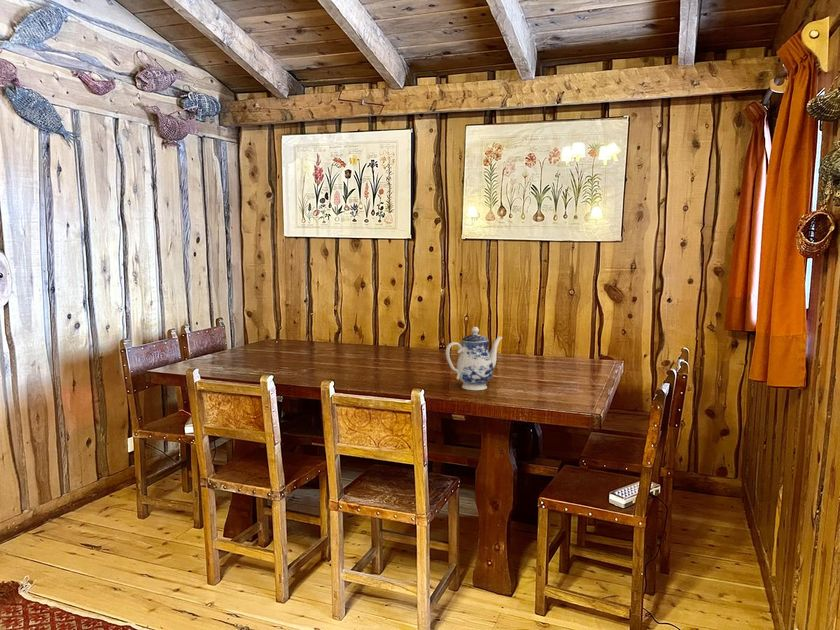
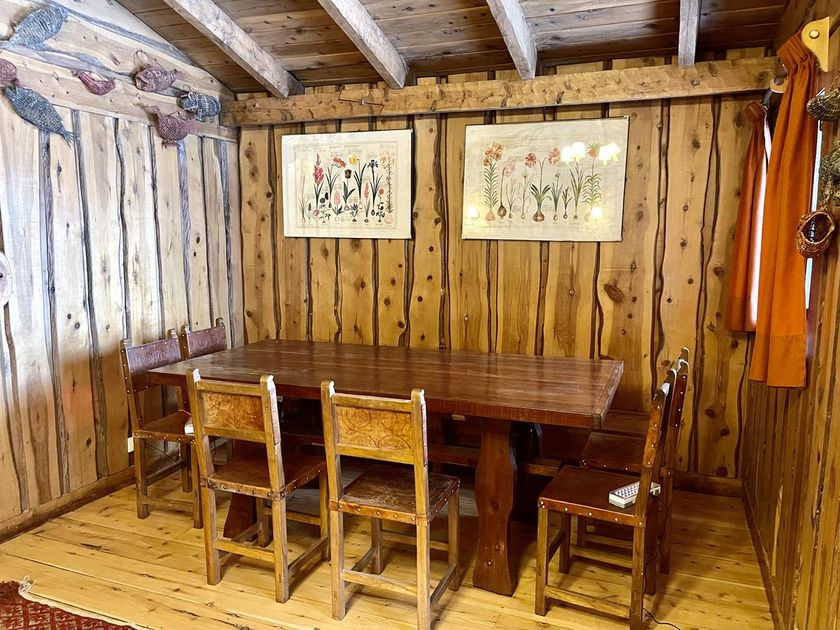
- teapot [445,326,503,391]
